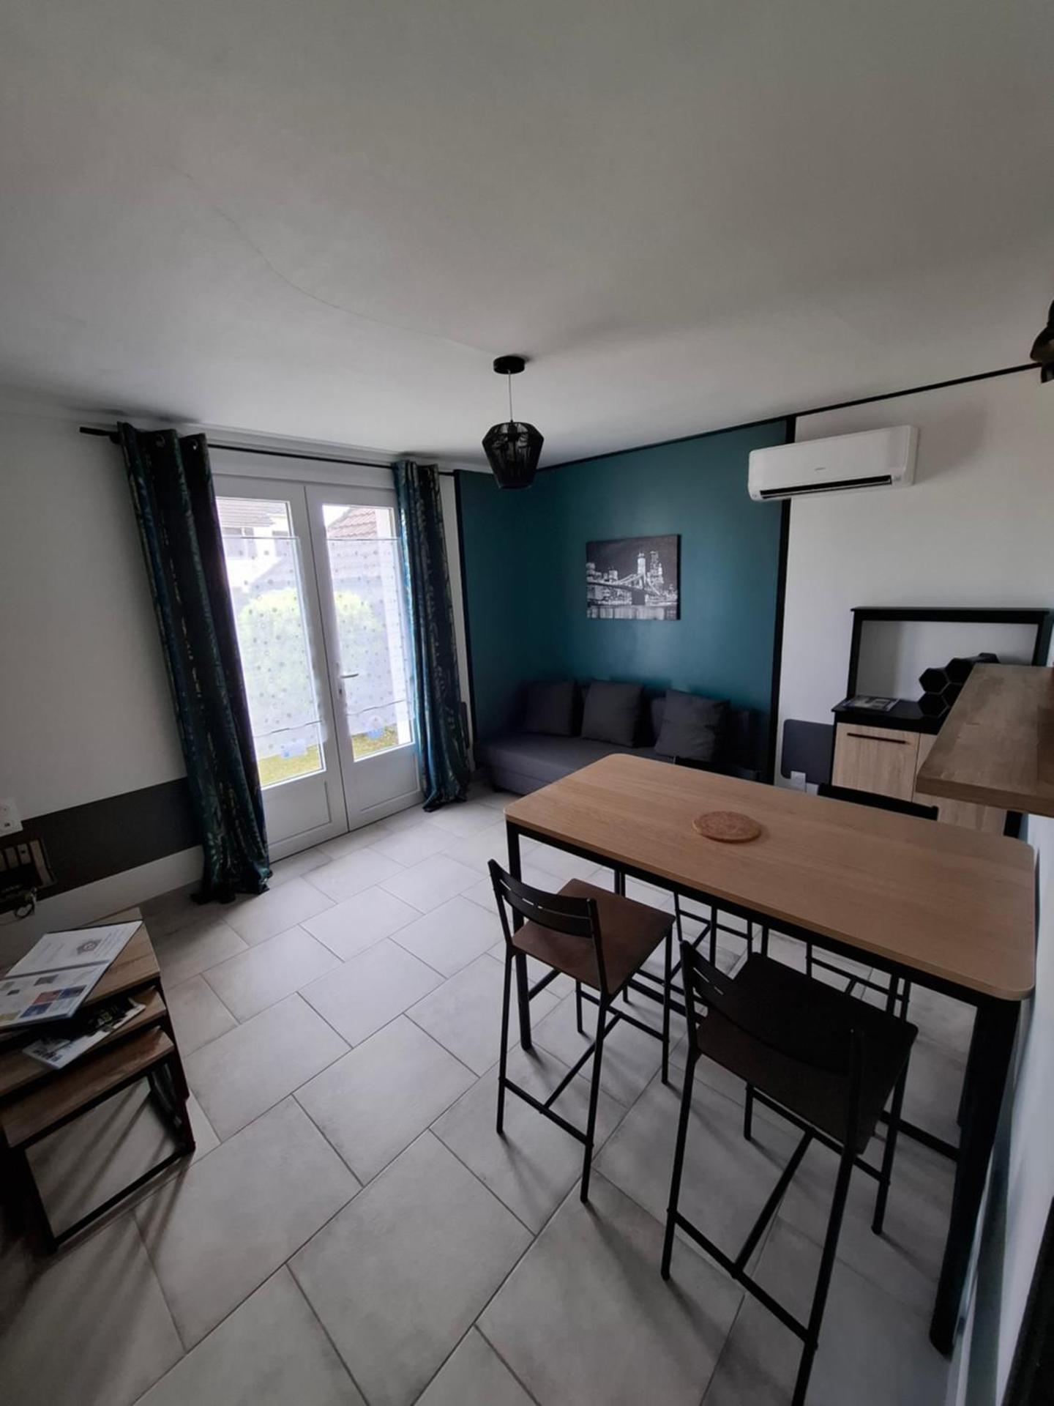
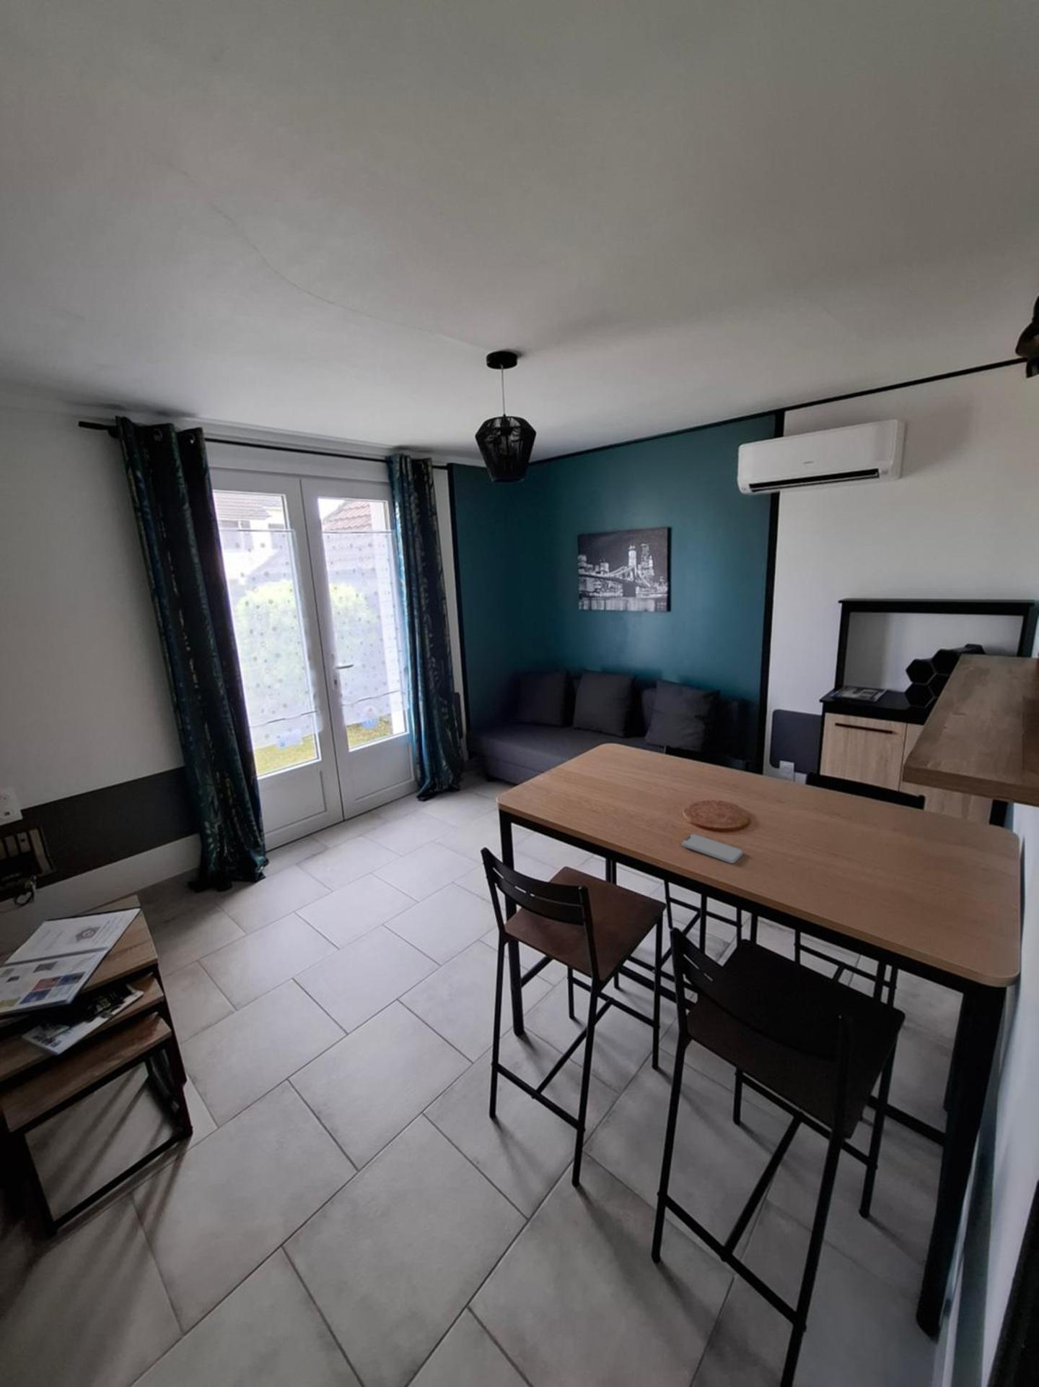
+ smartphone [681,833,744,864]
